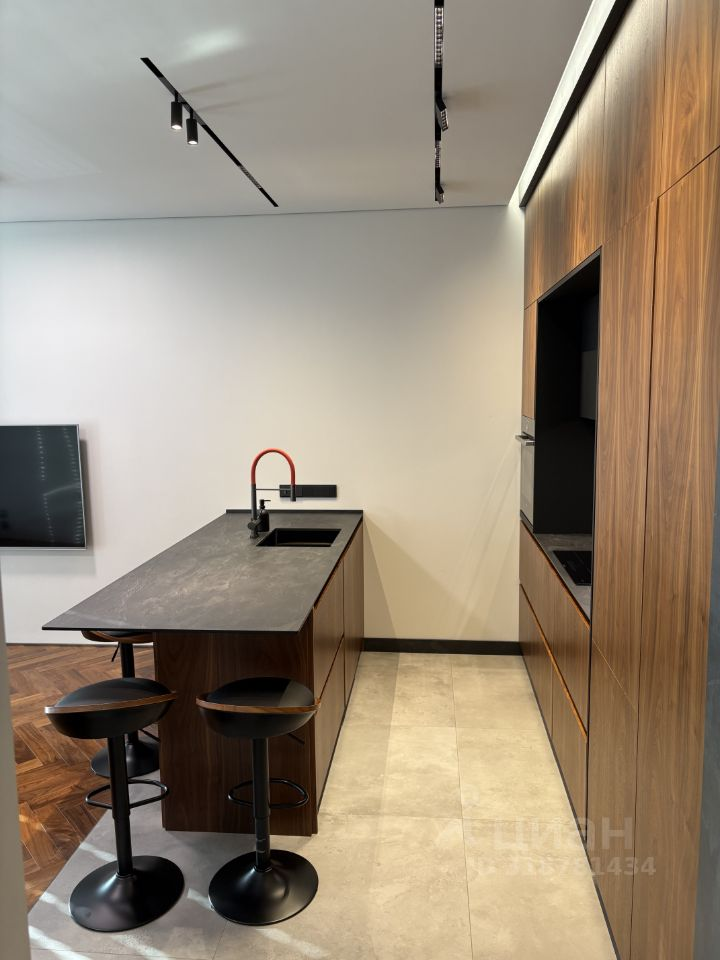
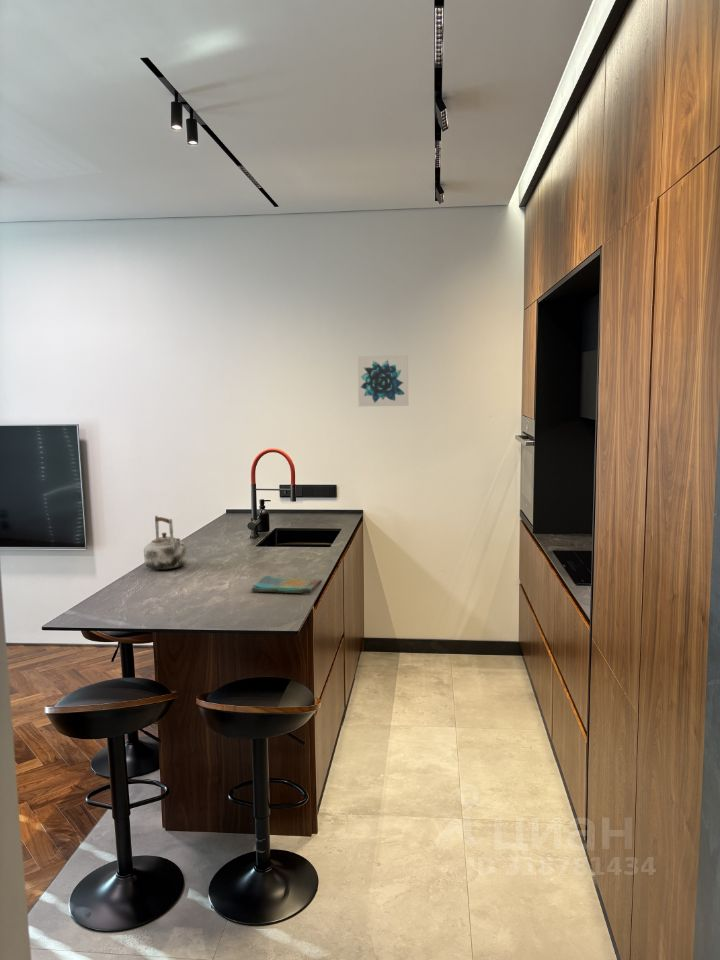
+ kettle [143,515,188,571]
+ dish towel [250,575,323,594]
+ wall art [357,354,409,407]
